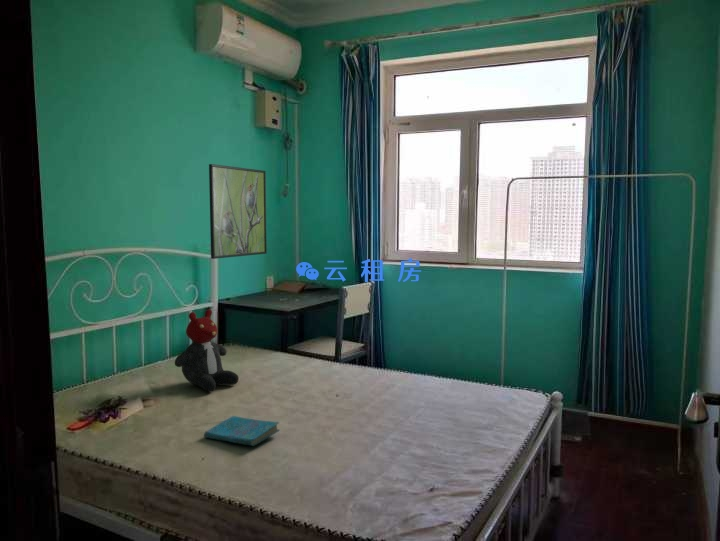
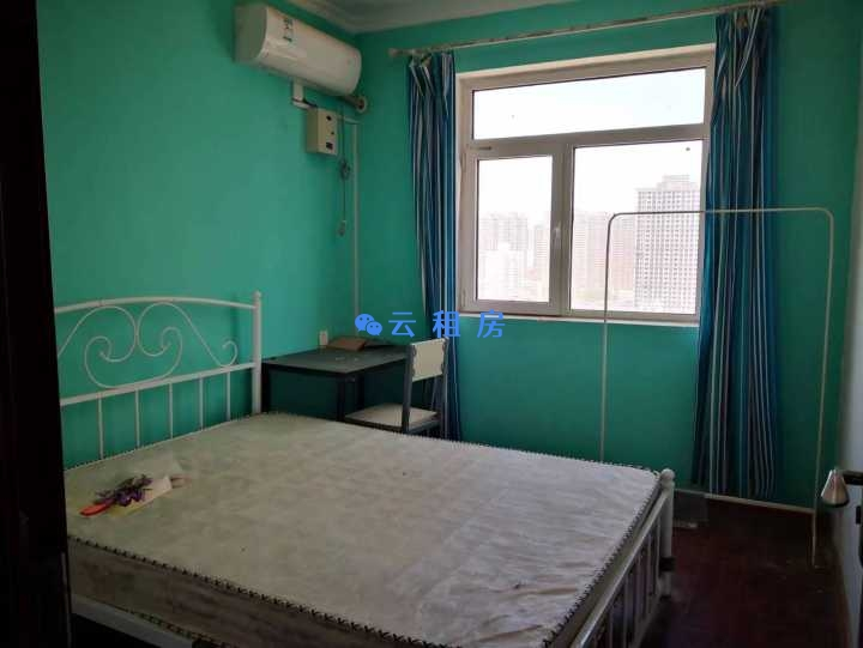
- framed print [208,163,268,260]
- cover [203,415,281,447]
- teddy bear [174,308,240,393]
